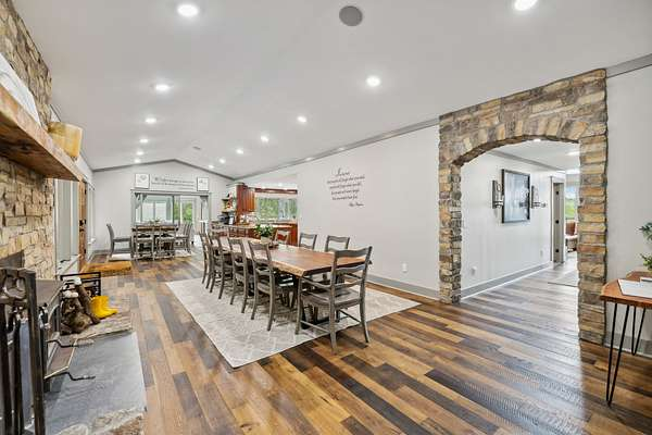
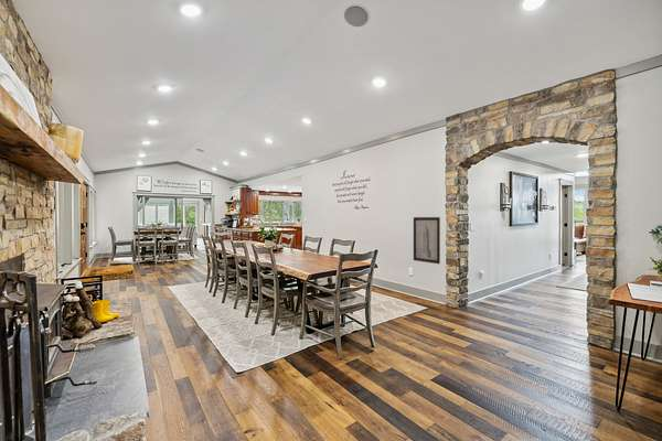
+ wall art [413,216,441,265]
